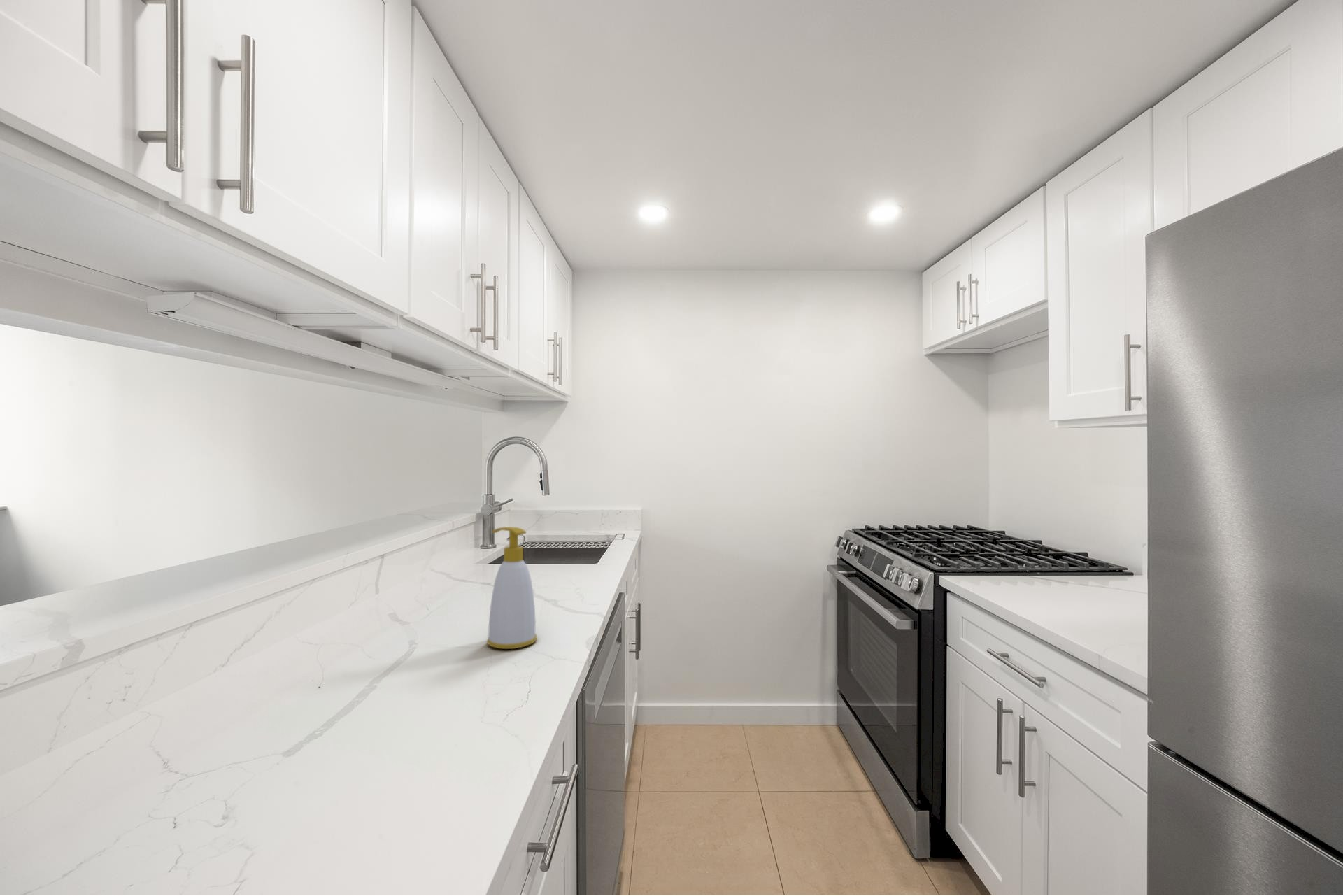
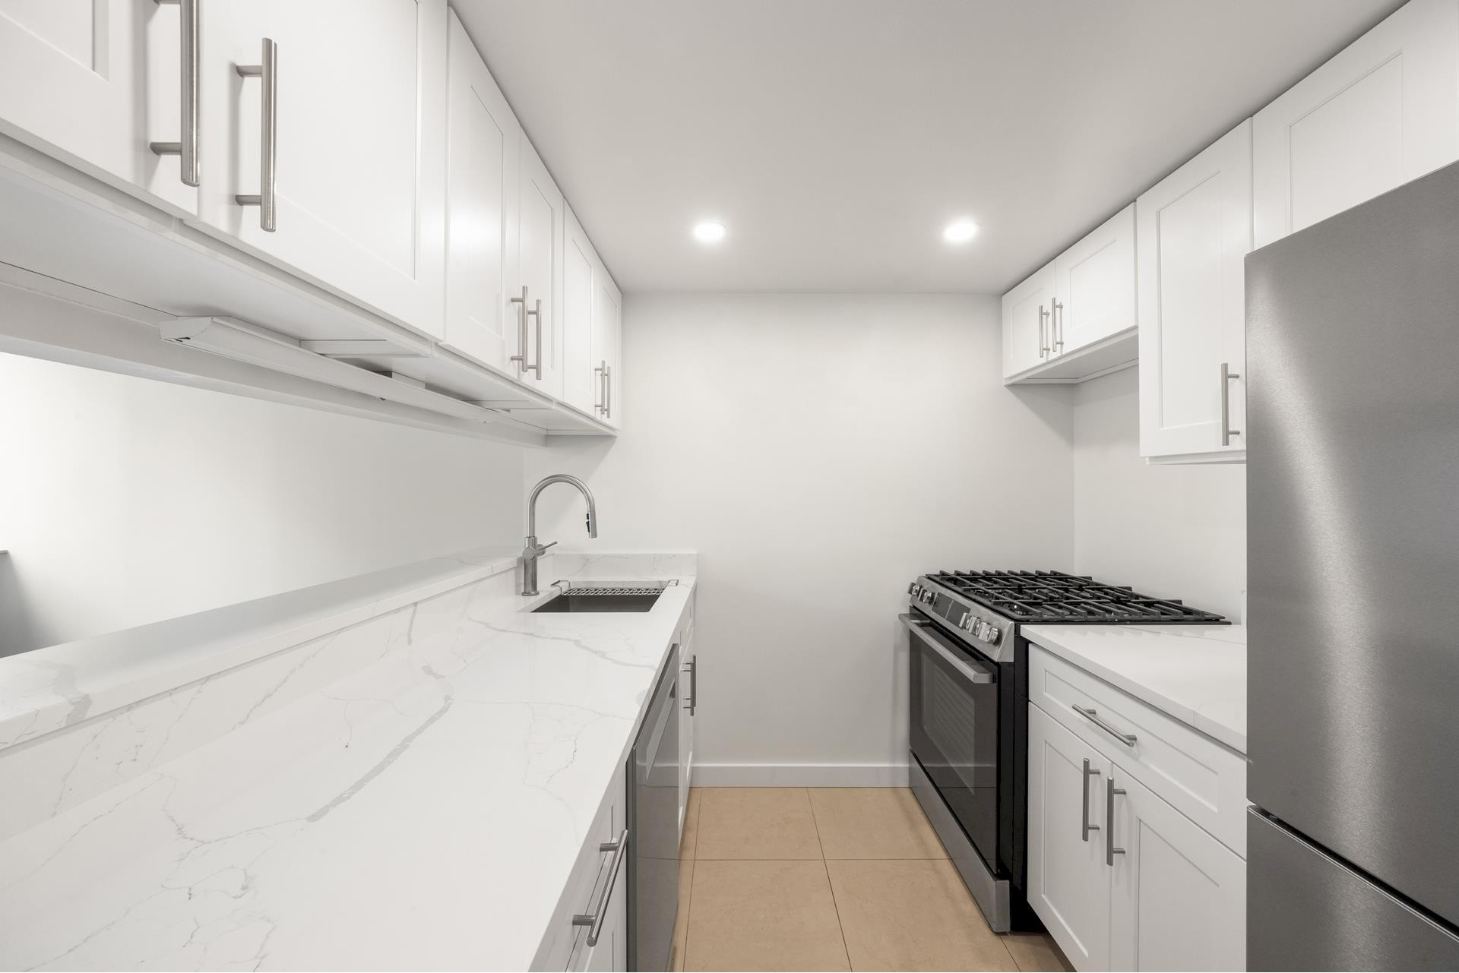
- soap bottle [486,526,538,650]
